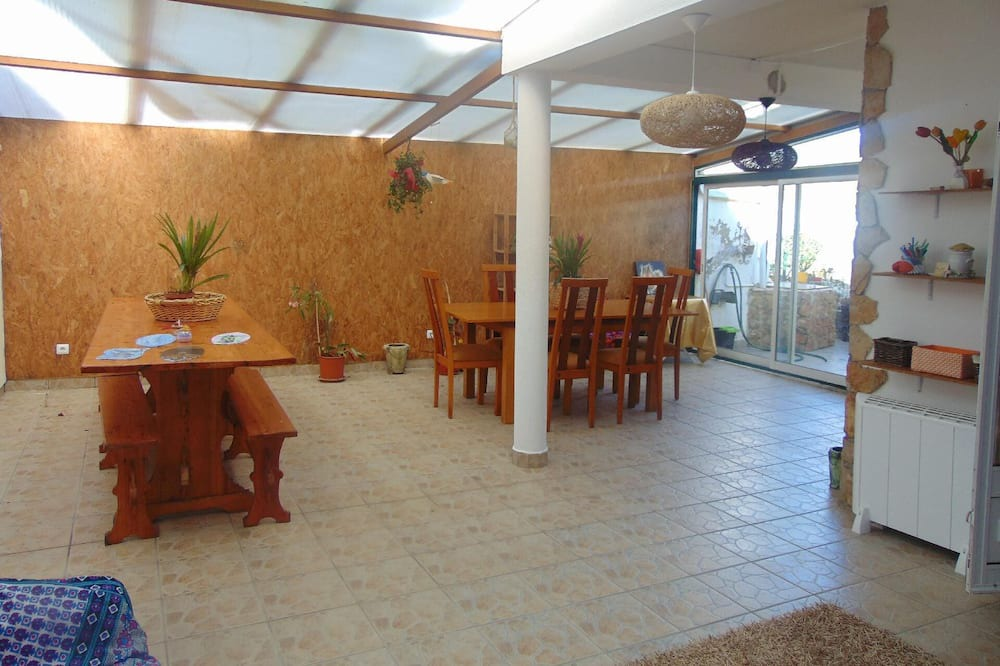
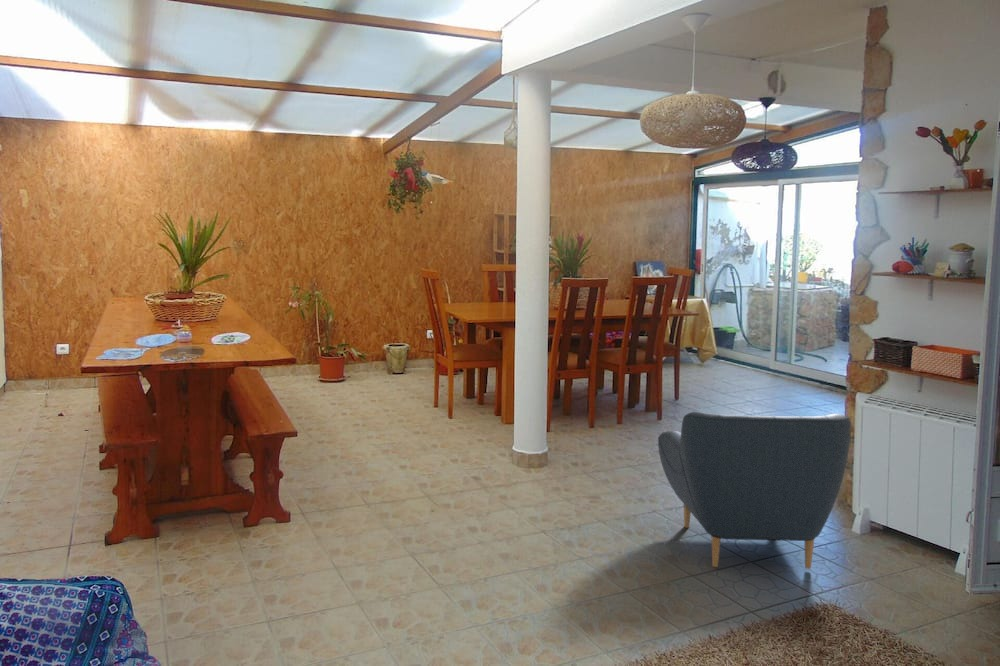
+ armchair [657,410,852,570]
